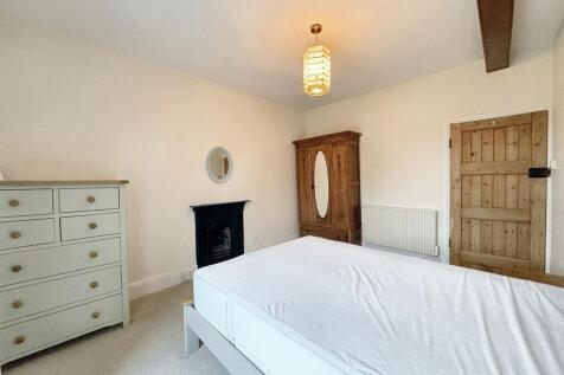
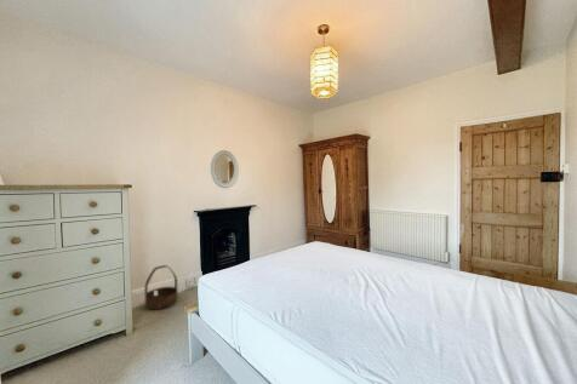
+ basket [143,264,179,310]
